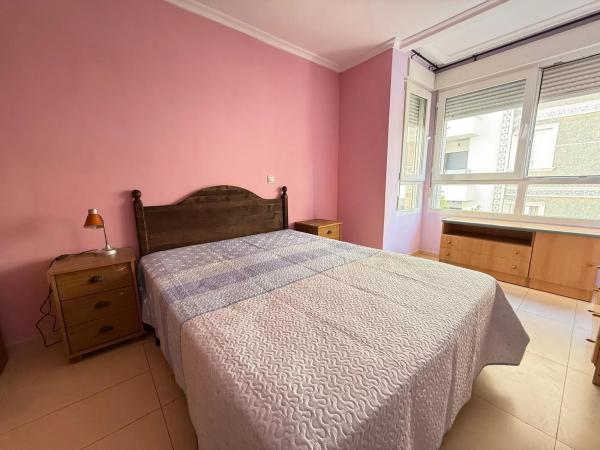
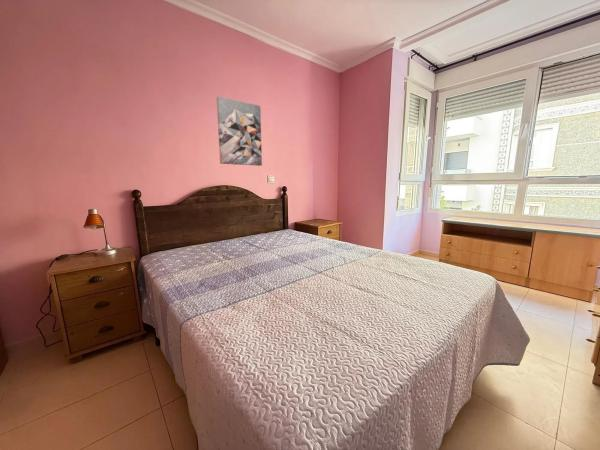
+ wall art [216,95,263,167]
